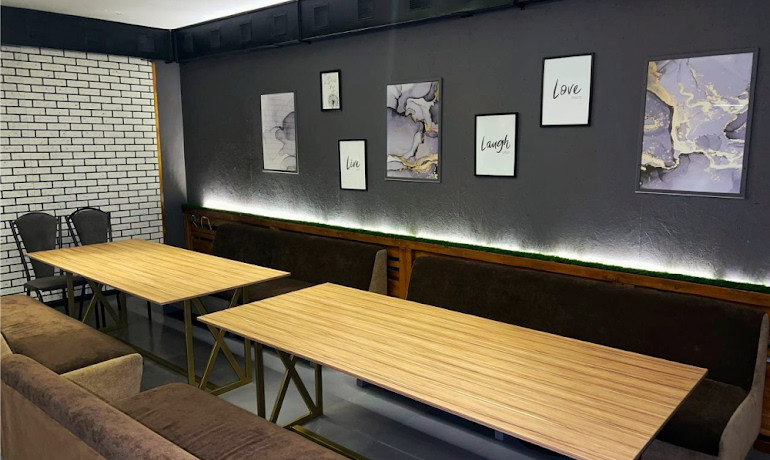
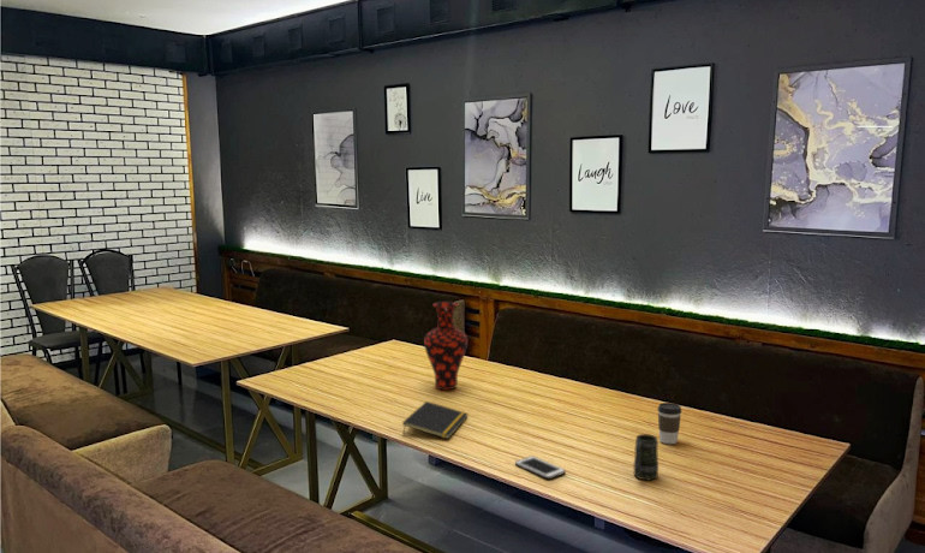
+ notepad [401,400,470,440]
+ mug [632,433,660,481]
+ vase [423,301,469,391]
+ cell phone [514,454,567,481]
+ coffee cup [657,402,682,445]
